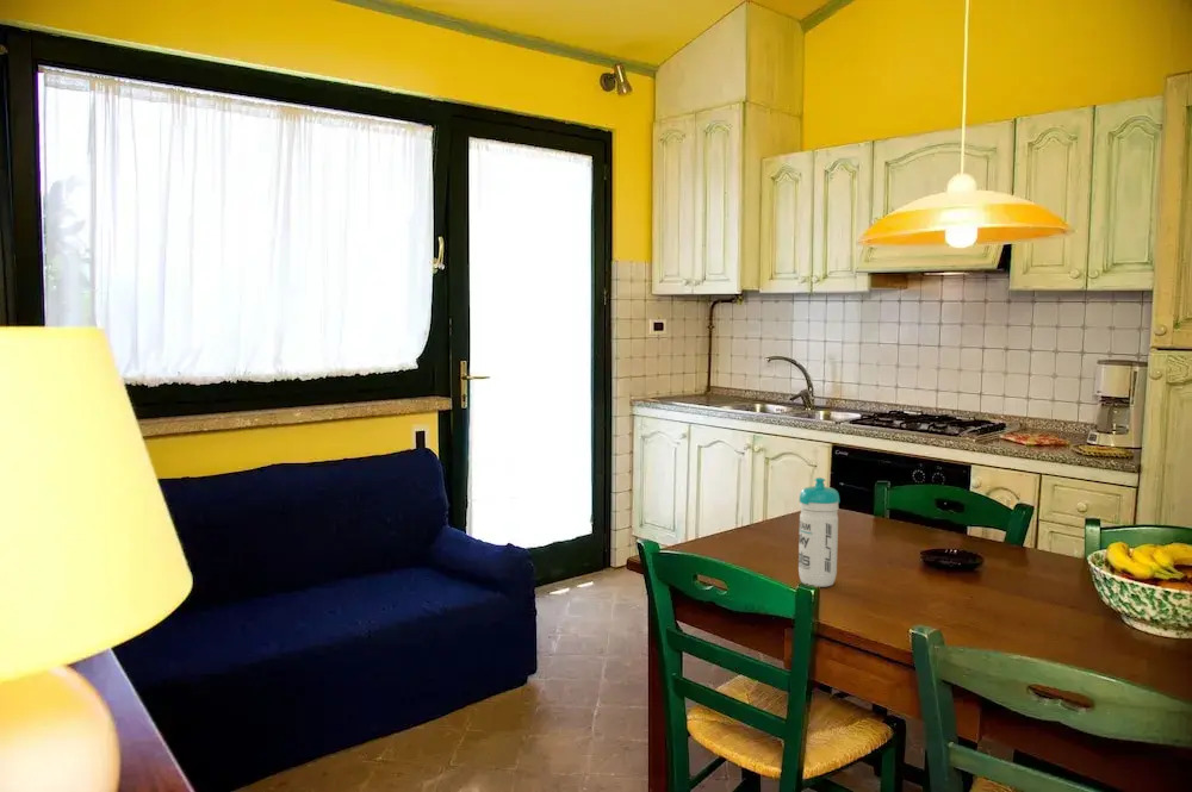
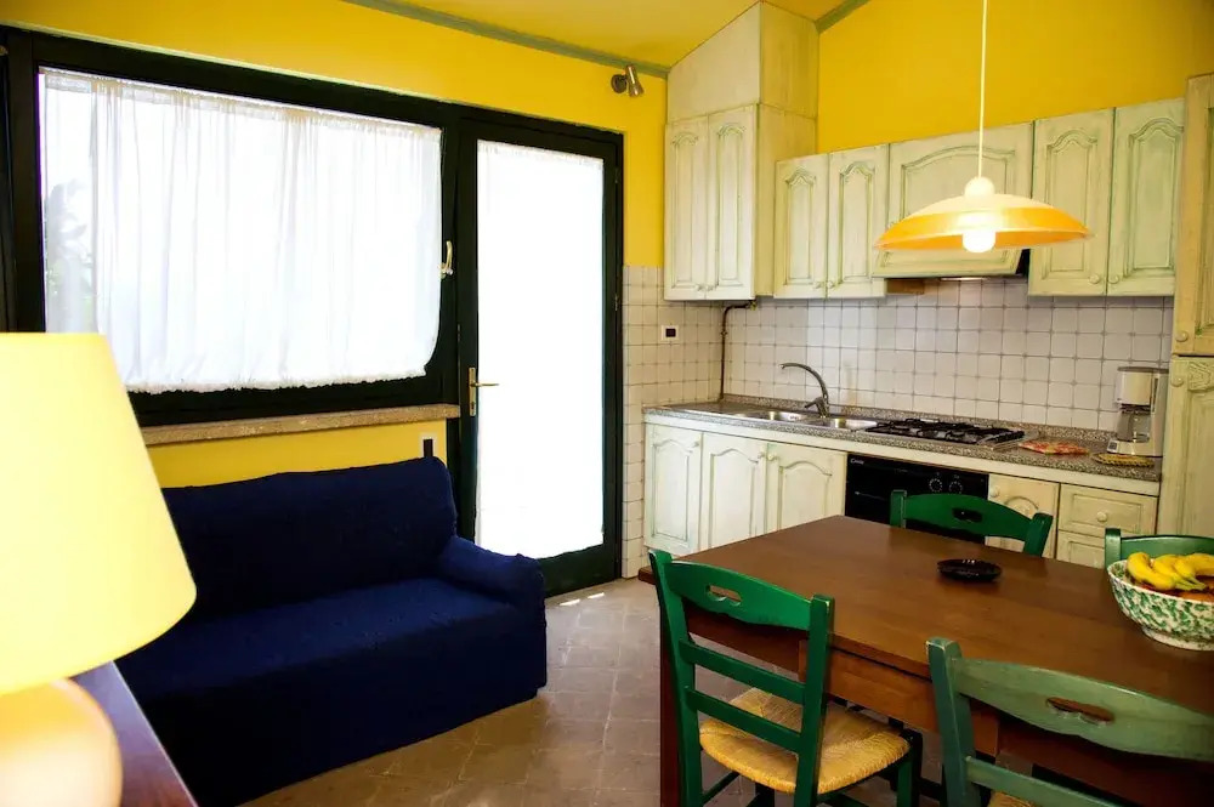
- water bottle [797,476,840,588]
